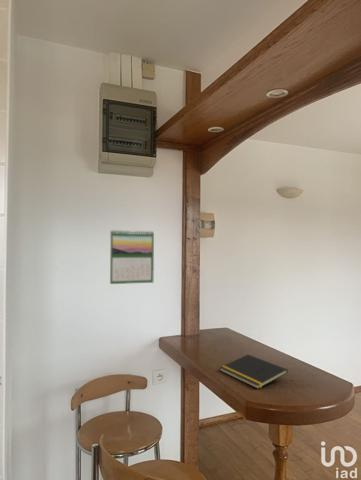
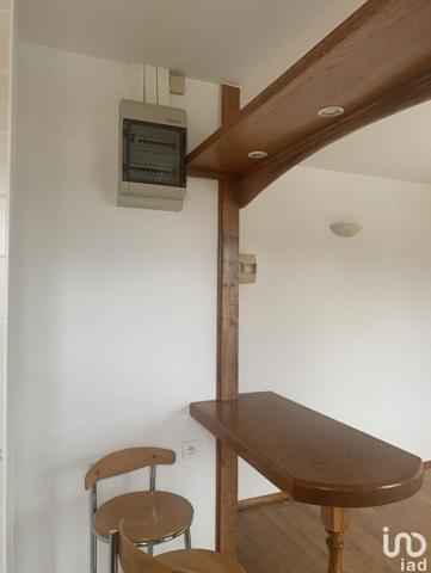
- calendar [109,228,155,285]
- notepad [219,354,289,390]
